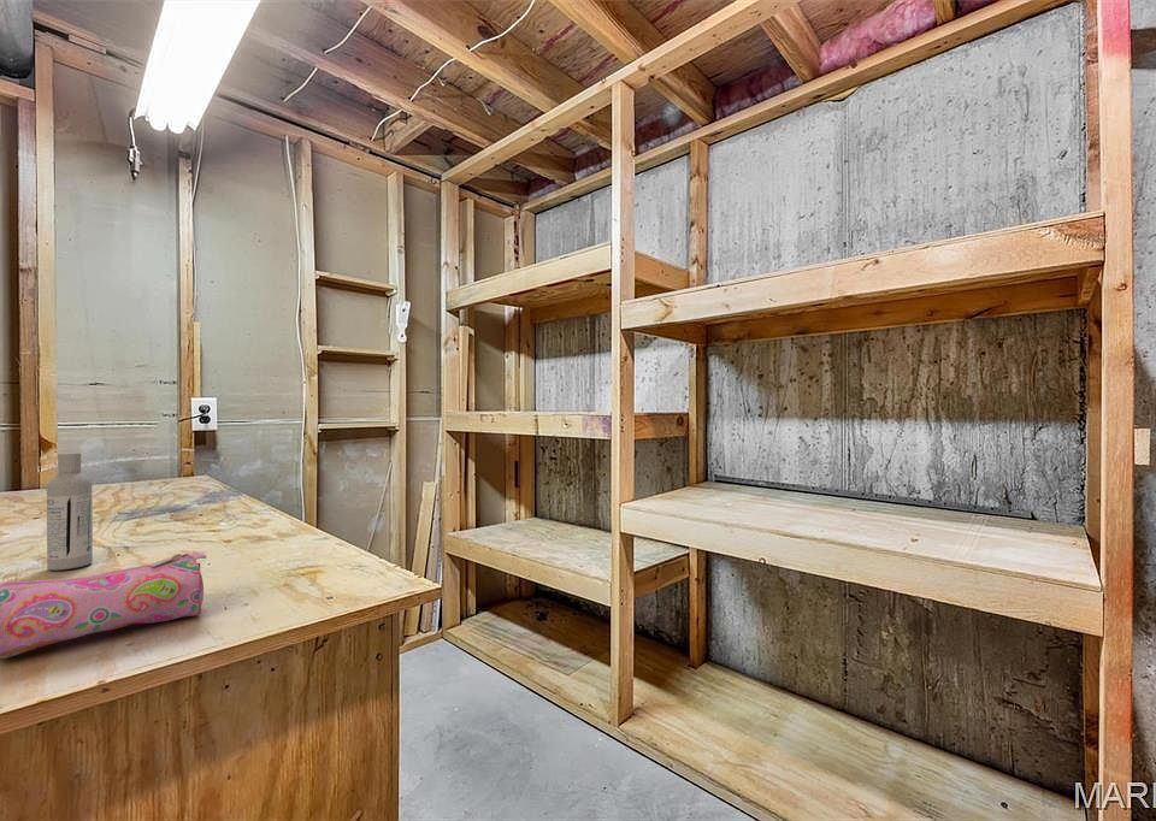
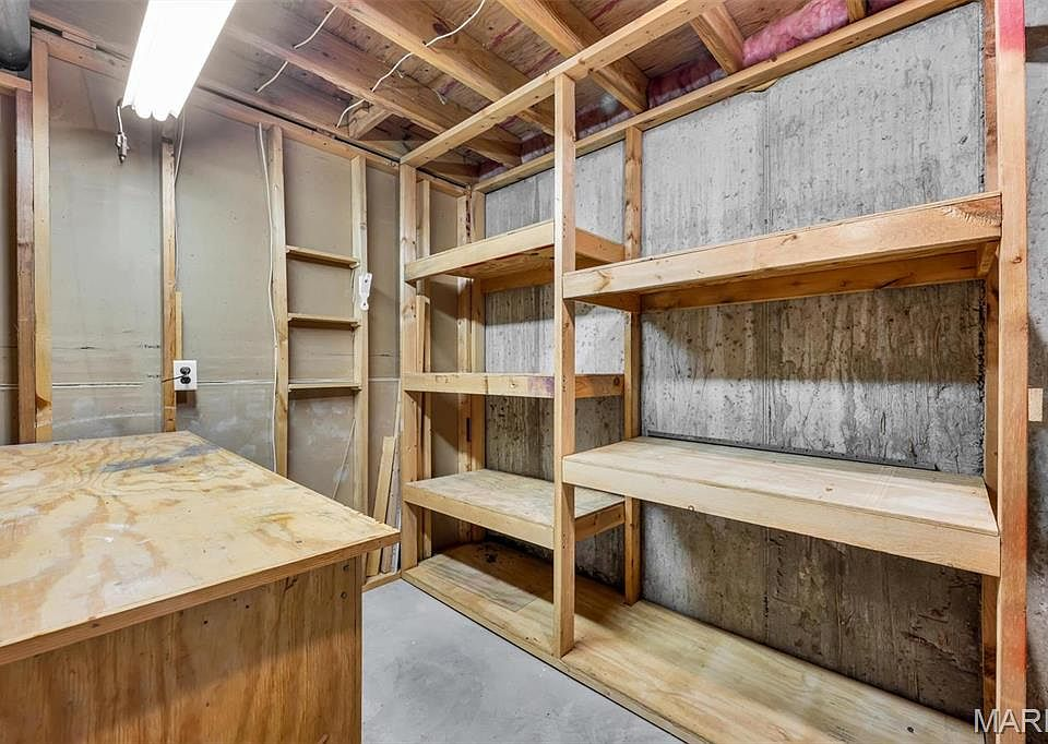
- bottle [46,451,94,572]
- pencil case [0,553,208,660]
